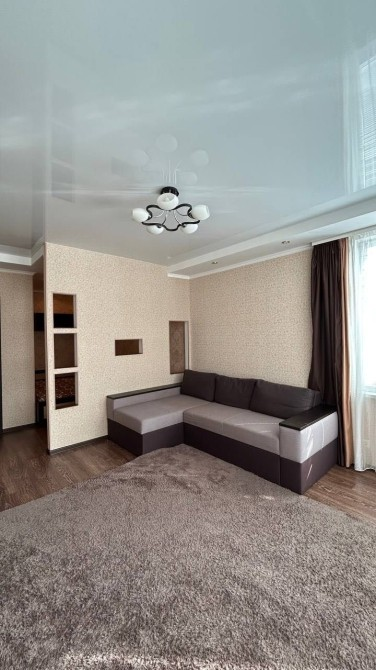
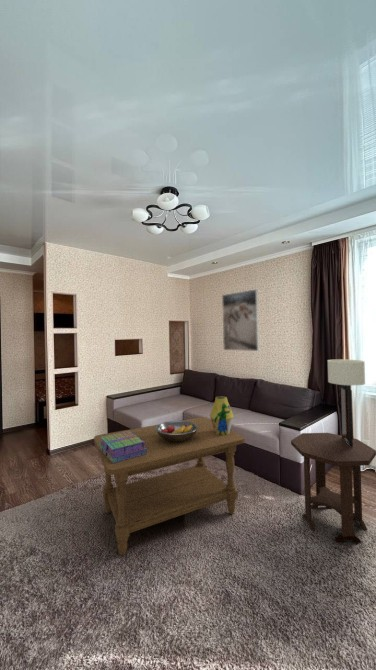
+ vase [209,396,234,435]
+ coffee table [93,416,246,557]
+ side table [290,432,376,544]
+ stack of books [99,431,147,463]
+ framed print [221,288,260,352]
+ fruit bowl [155,420,198,442]
+ wall sconce [327,358,366,447]
